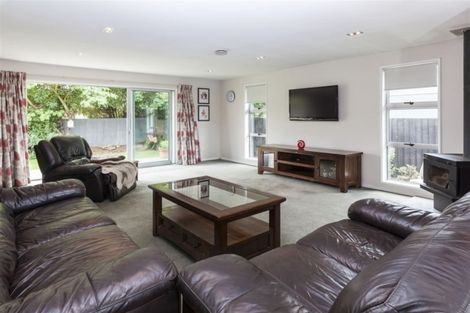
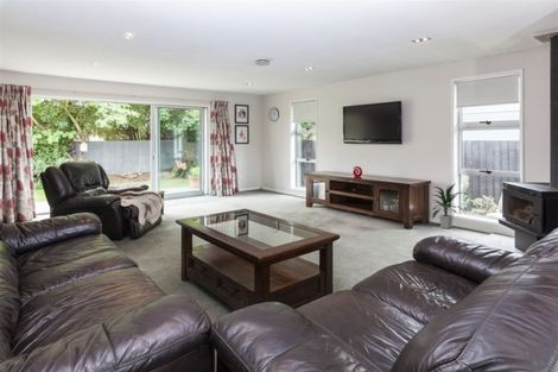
+ indoor plant [431,182,465,229]
